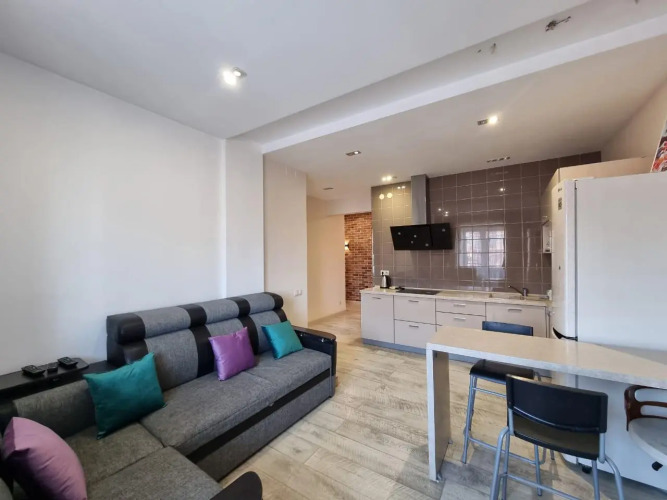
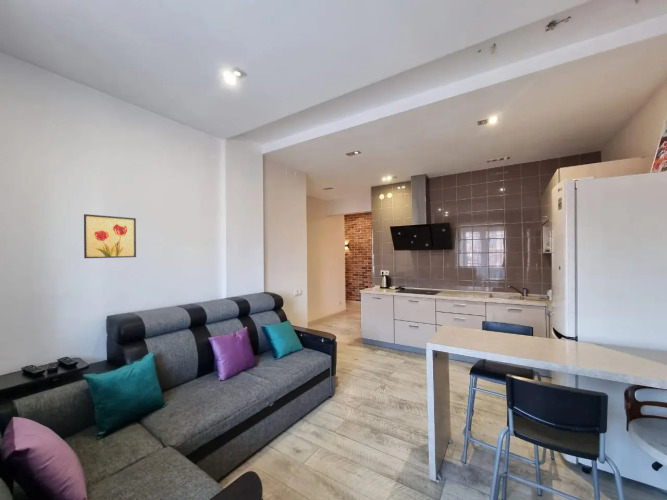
+ wall art [83,213,137,259]
